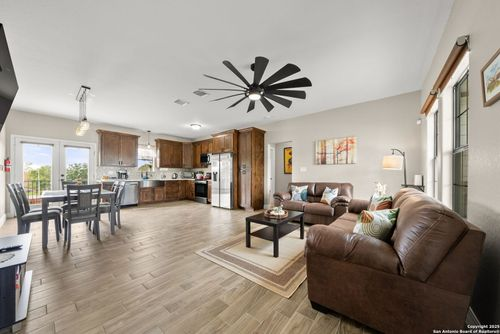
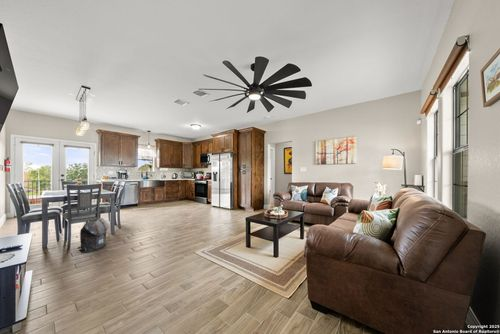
+ backpack [77,217,109,254]
